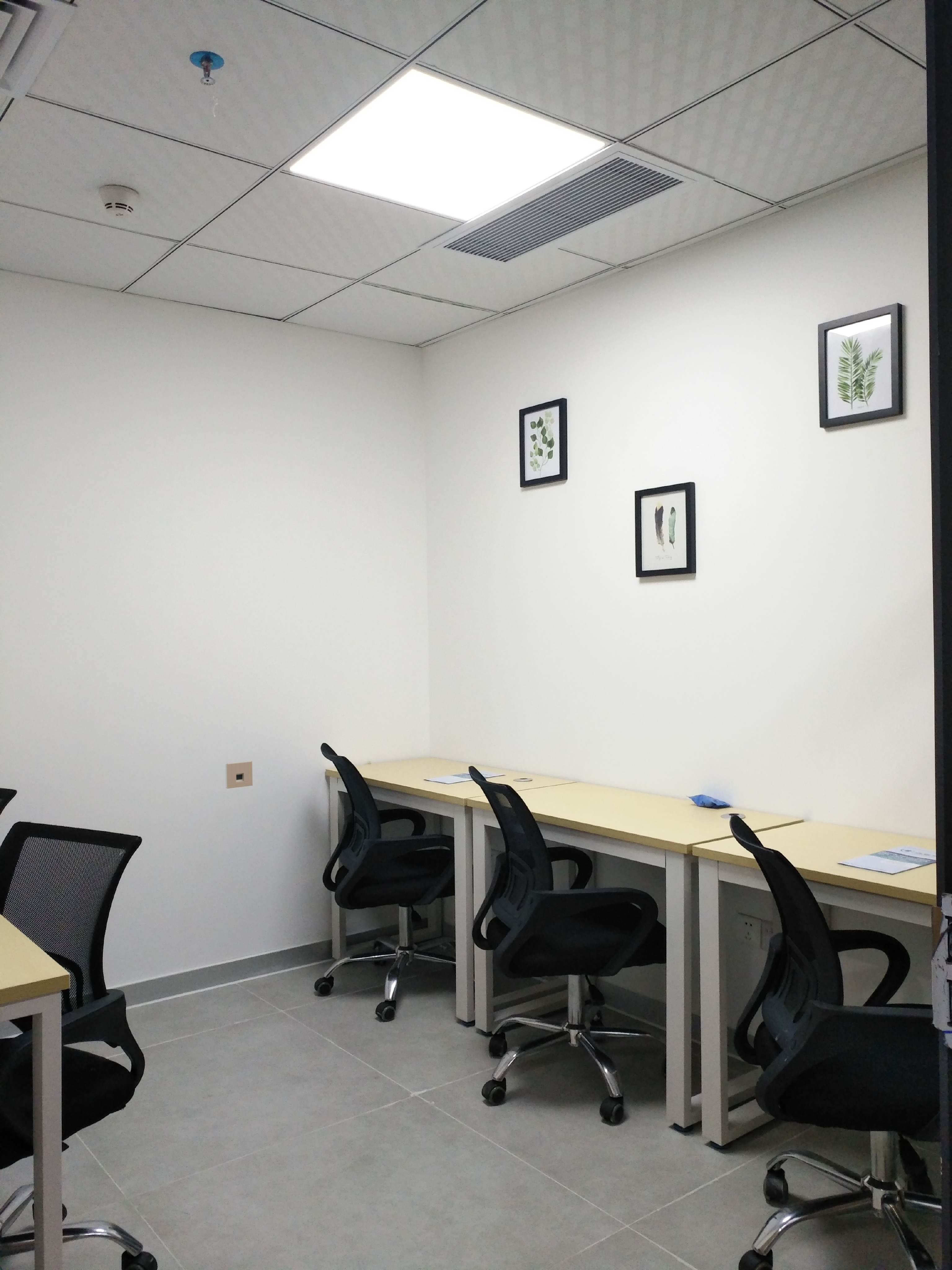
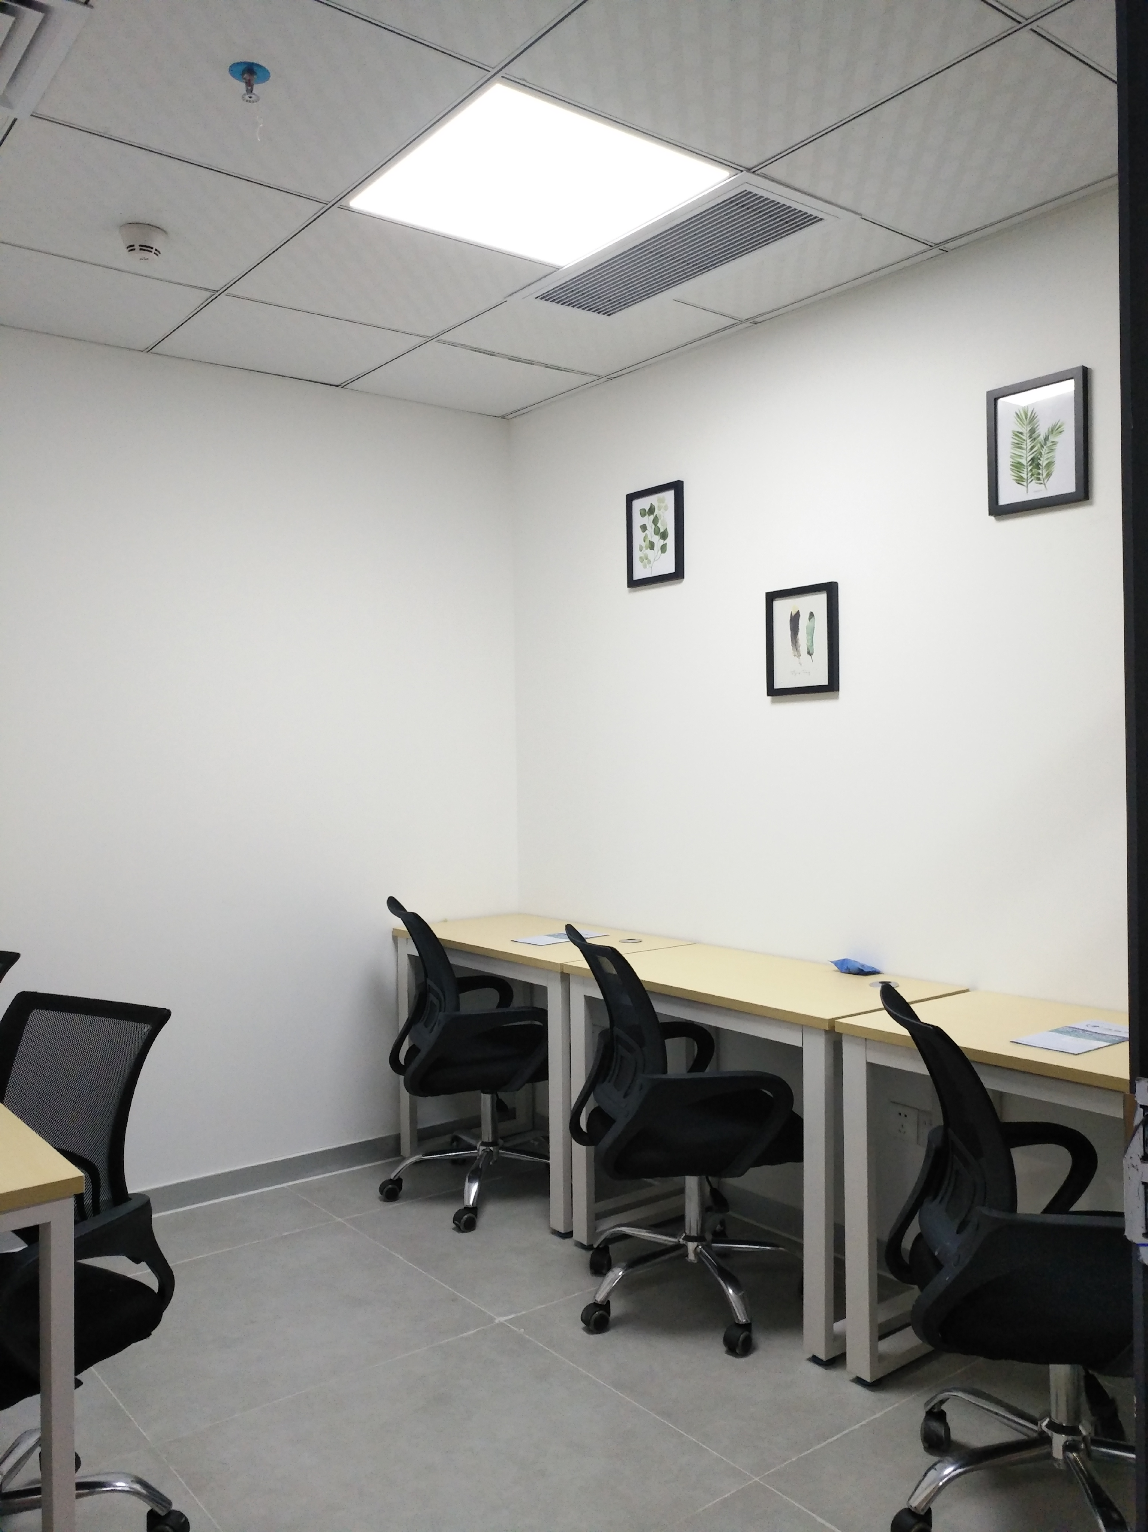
- electrical outlet [225,761,253,789]
